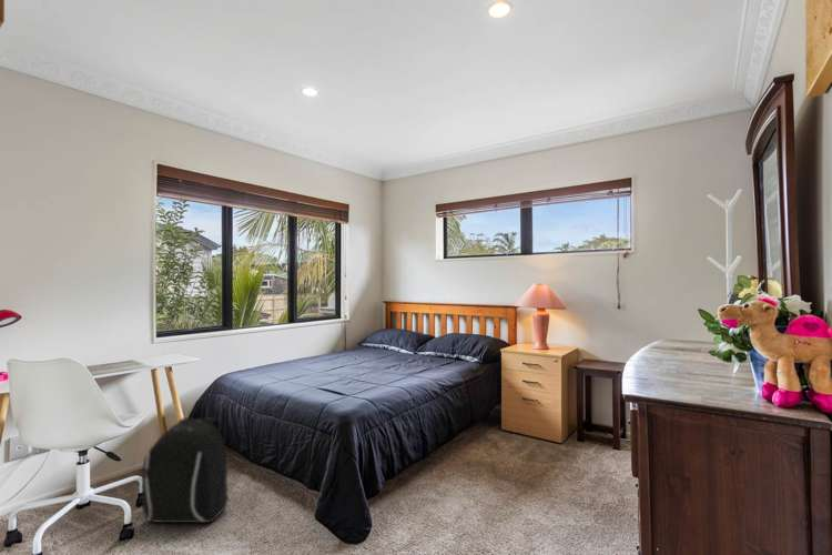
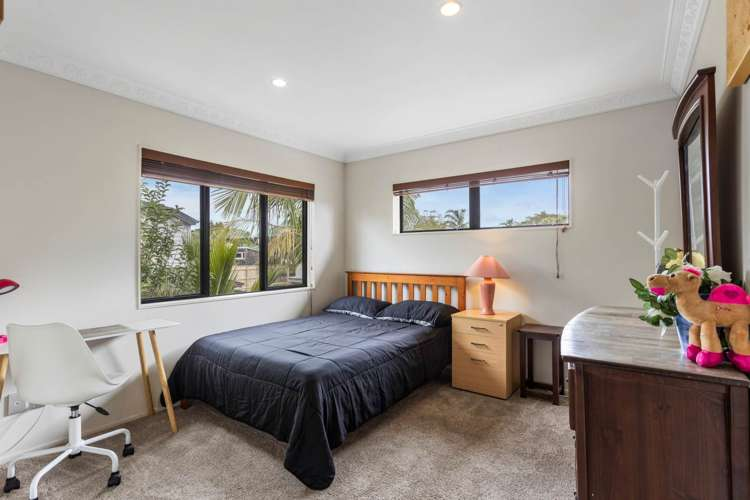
- backpack [139,416,230,524]
